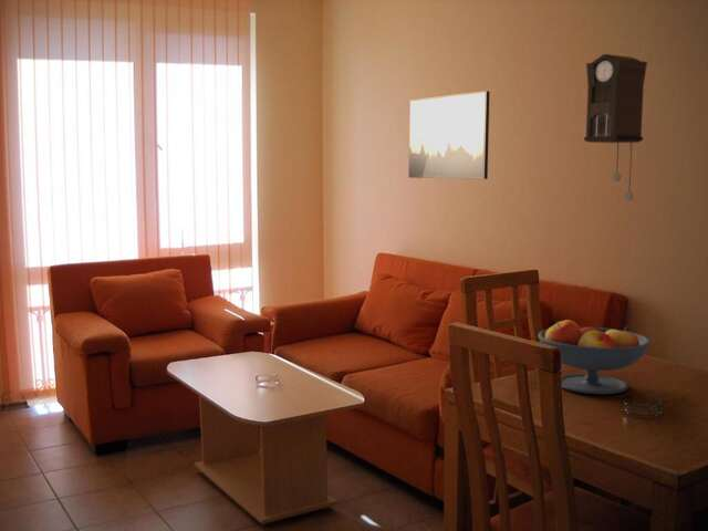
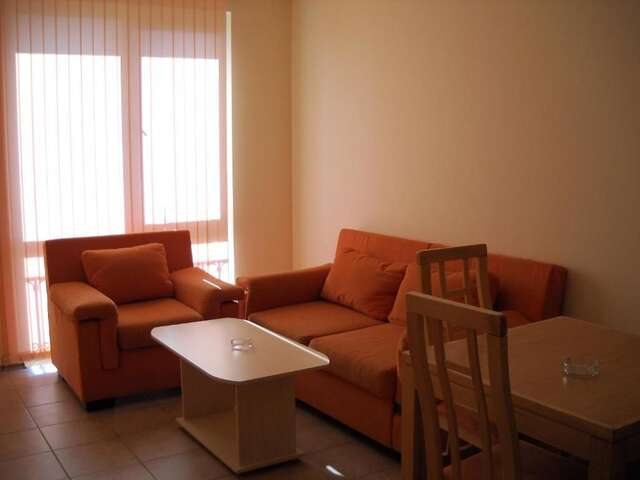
- fruit bowl [537,319,652,395]
- pendulum clock [583,53,648,201]
- wall art [407,90,491,180]
